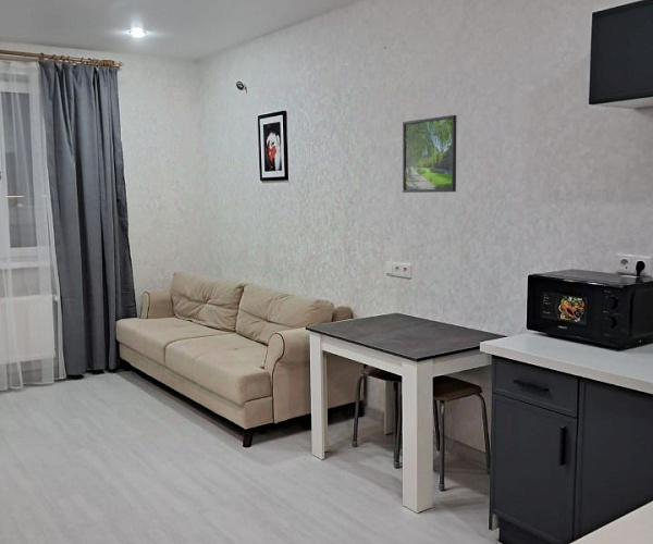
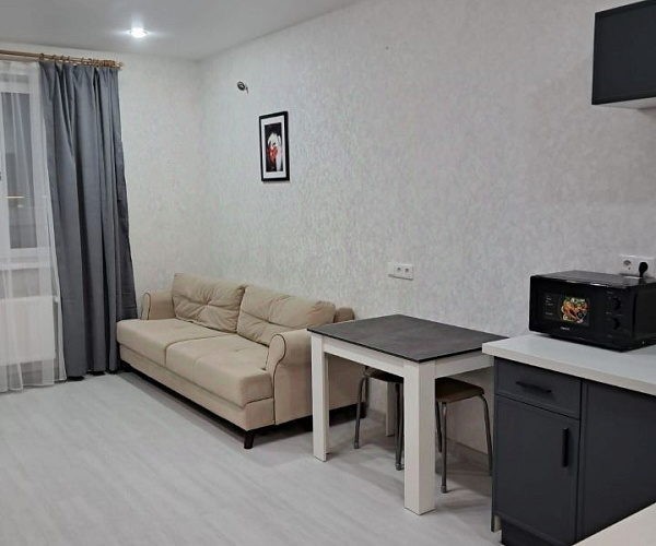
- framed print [402,114,458,194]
